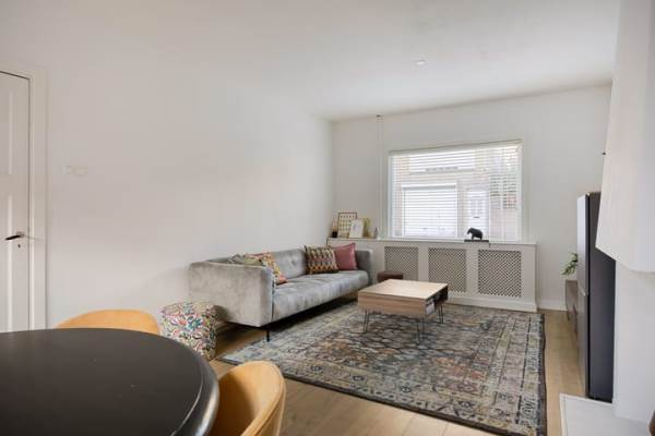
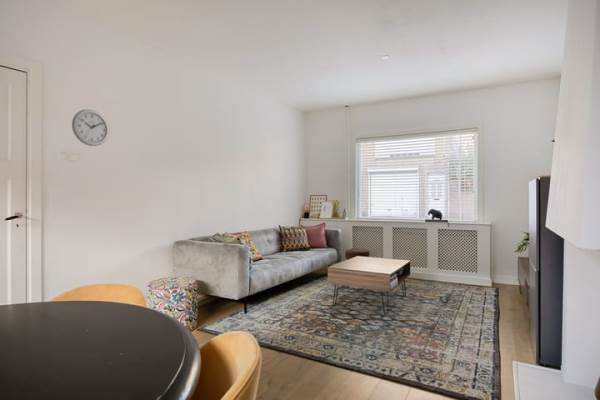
+ wall clock [71,108,110,147]
